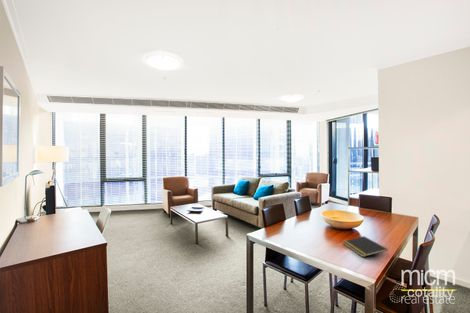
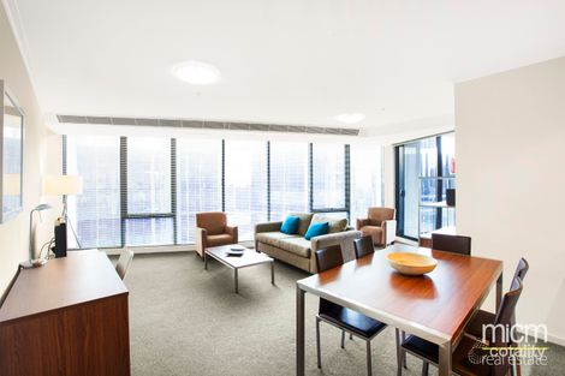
- notepad [341,235,389,258]
